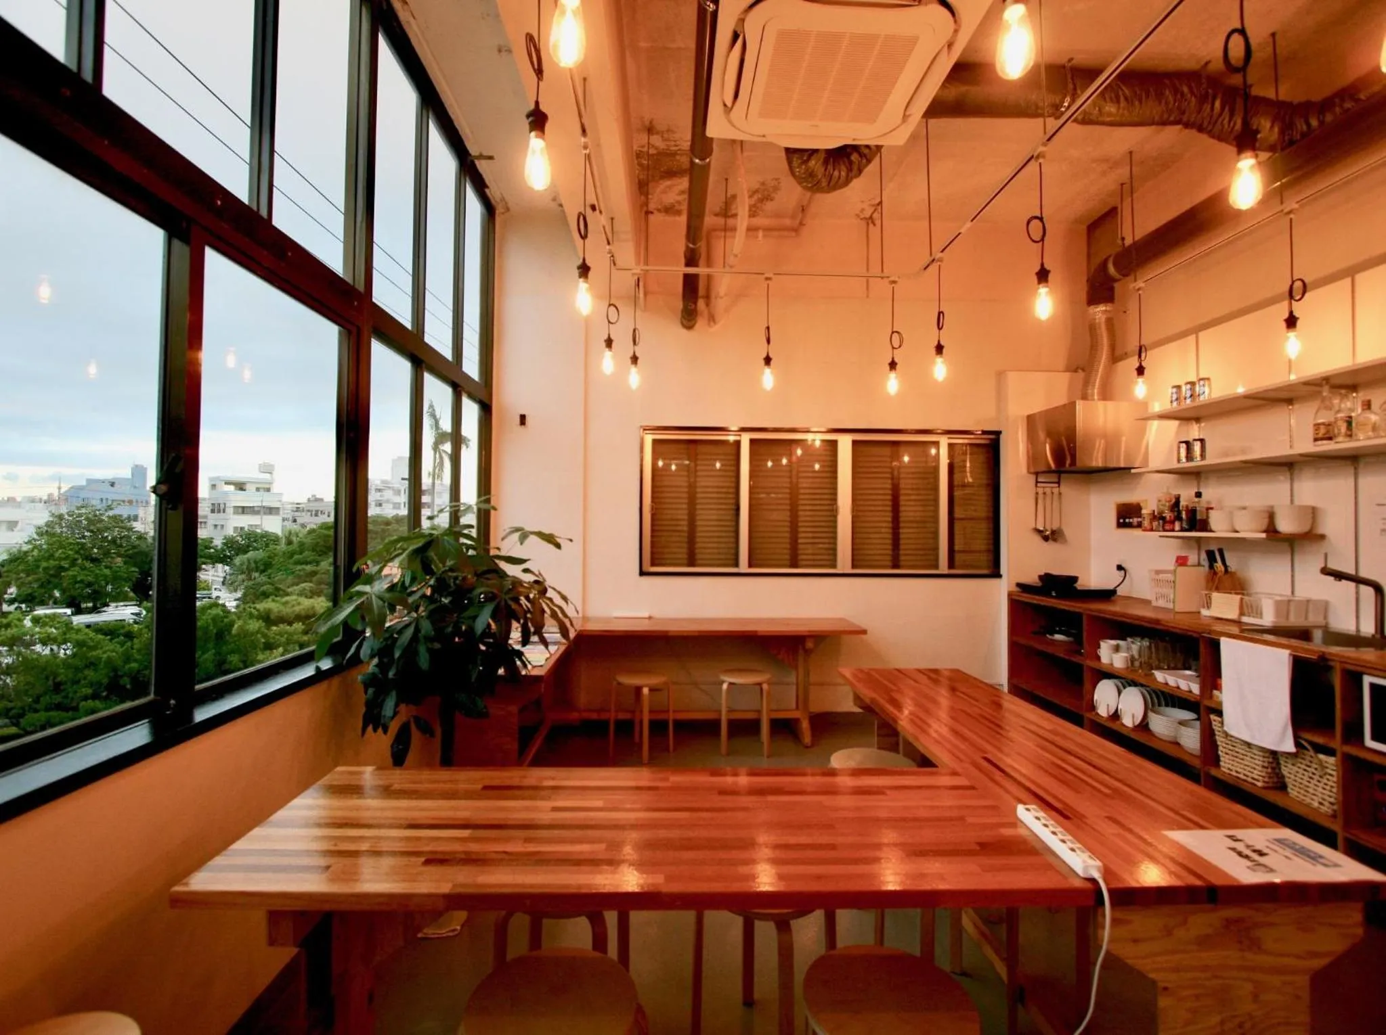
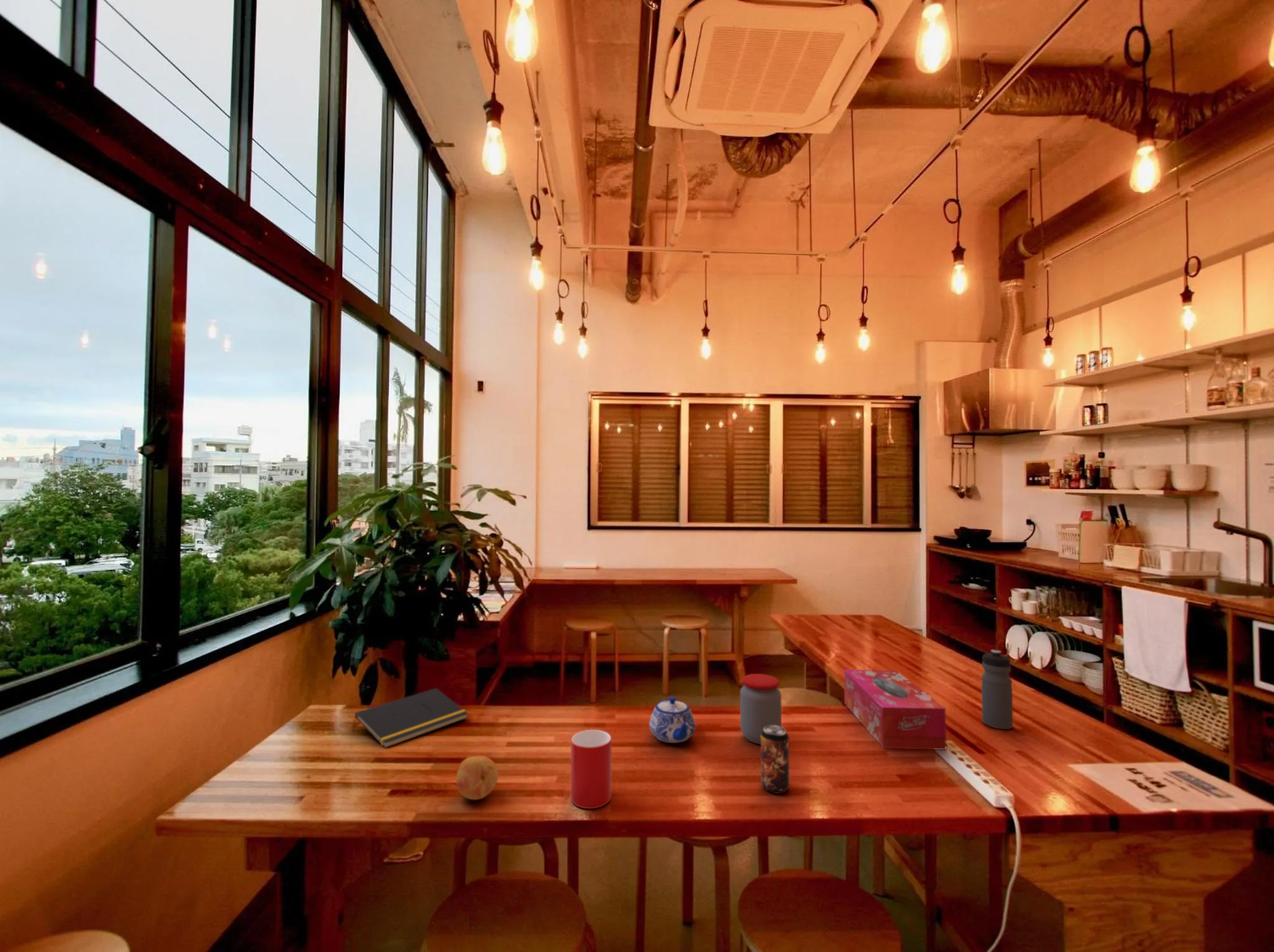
+ fruit [456,755,499,800]
+ teapot [649,696,696,744]
+ cup [570,729,612,810]
+ beverage can [761,726,790,795]
+ tissue box [843,669,947,750]
+ jar [739,673,782,745]
+ notepad [352,688,469,749]
+ water bottle [981,649,1014,730]
